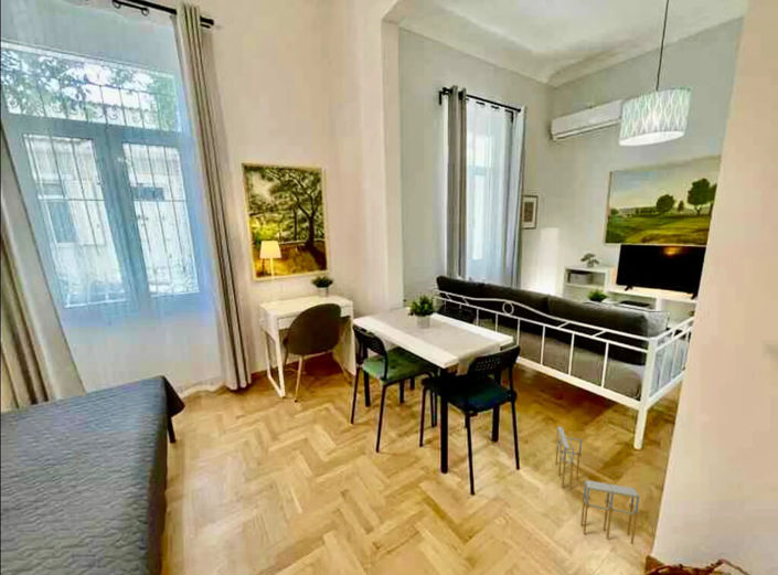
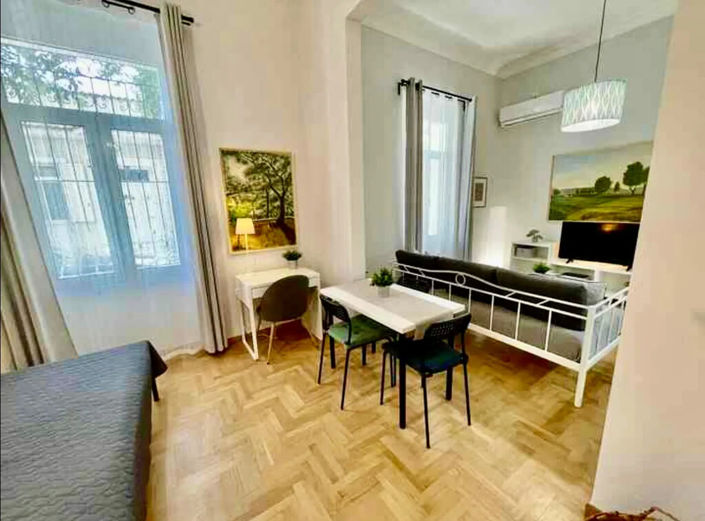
- table [554,425,640,545]
